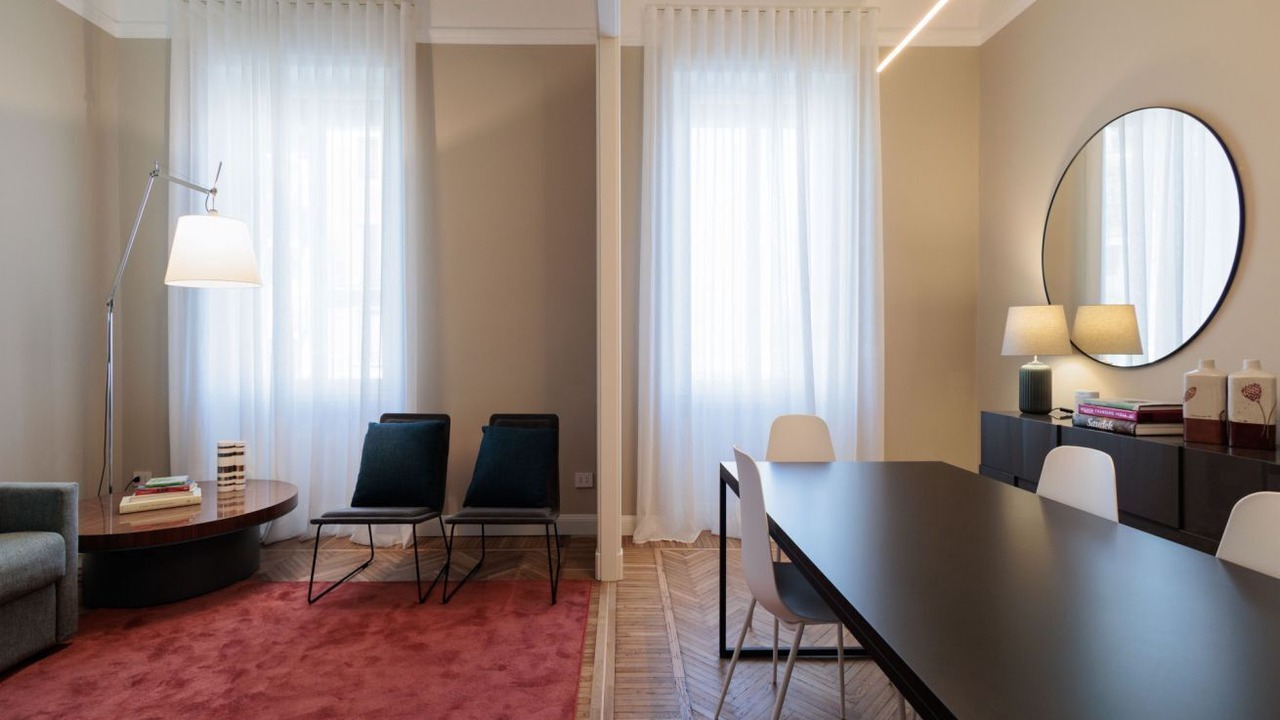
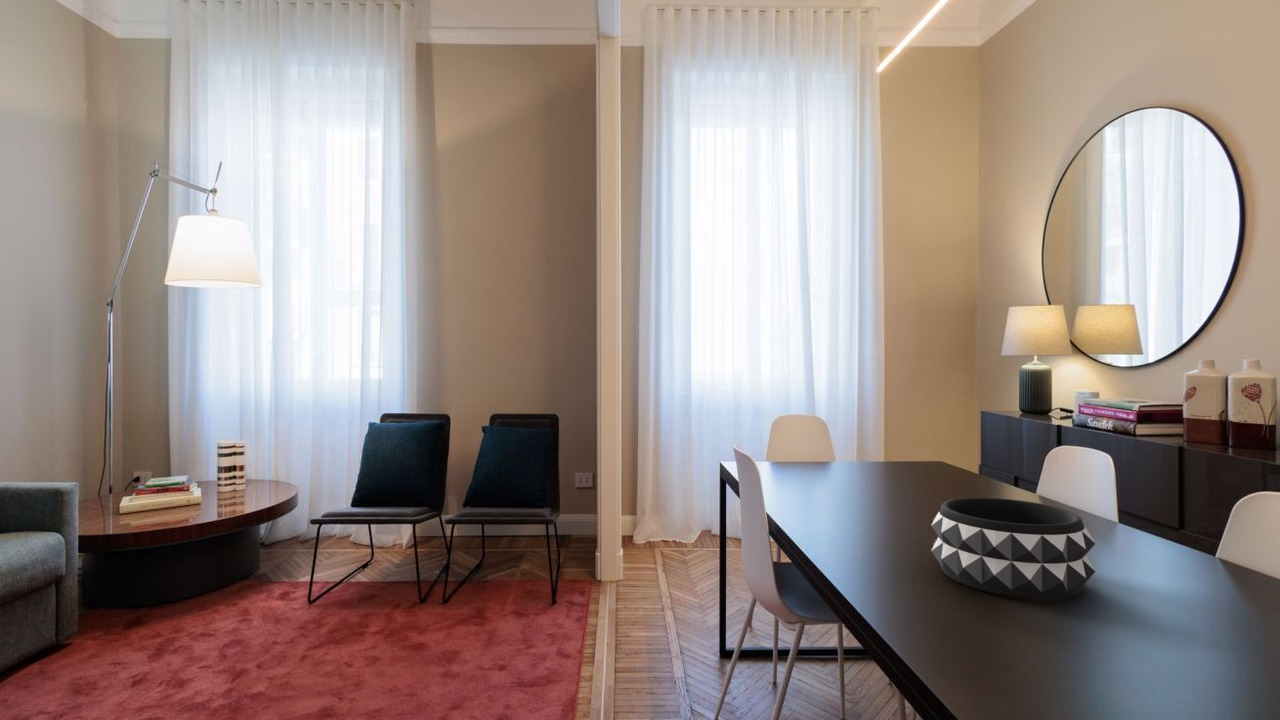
+ decorative bowl [930,497,1097,600]
